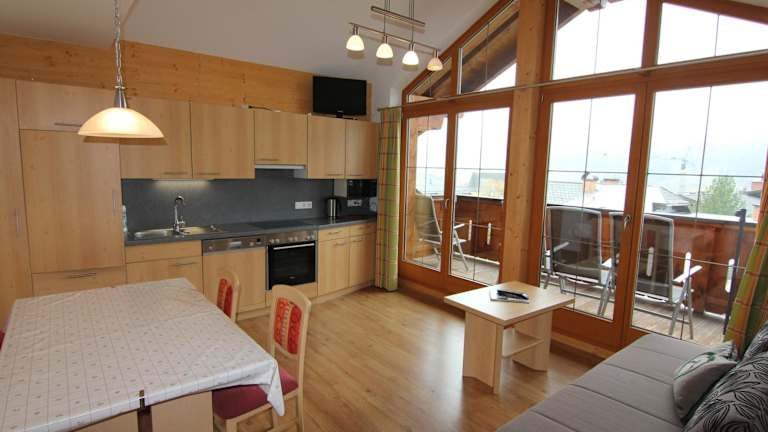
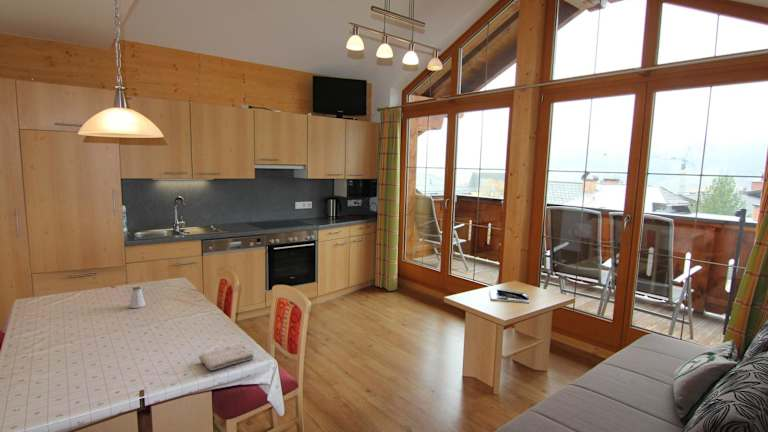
+ washcloth [198,344,255,371]
+ saltshaker [128,286,146,309]
